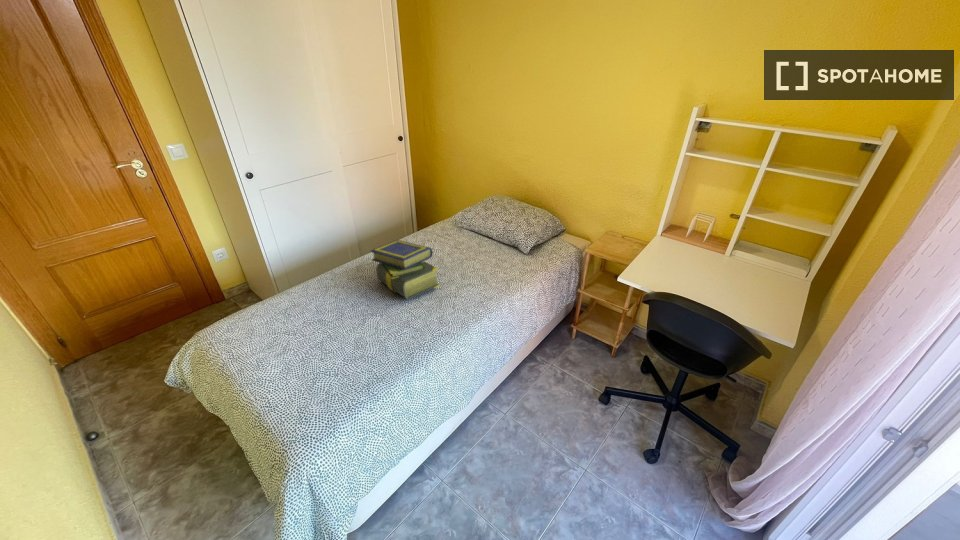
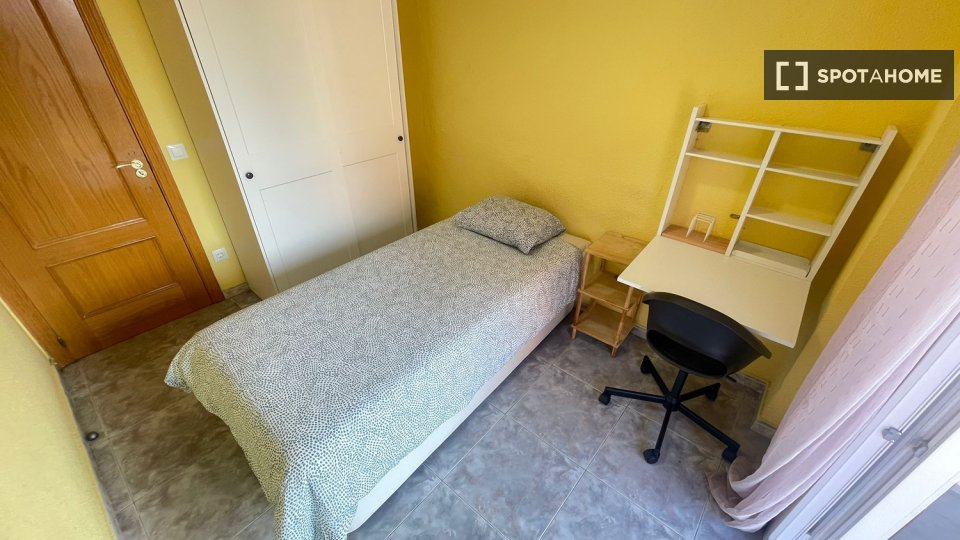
- stack of books [370,239,441,300]
